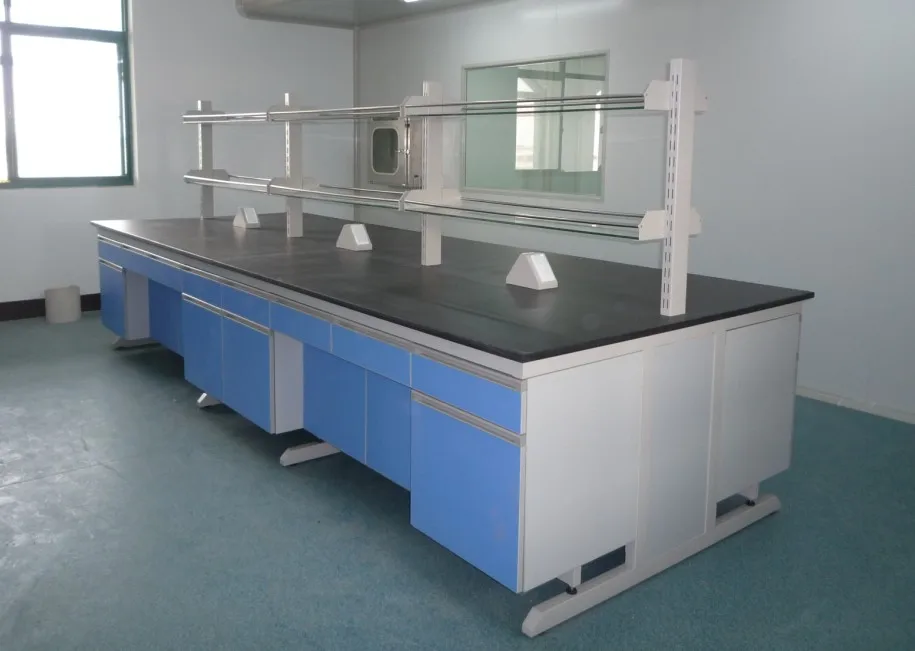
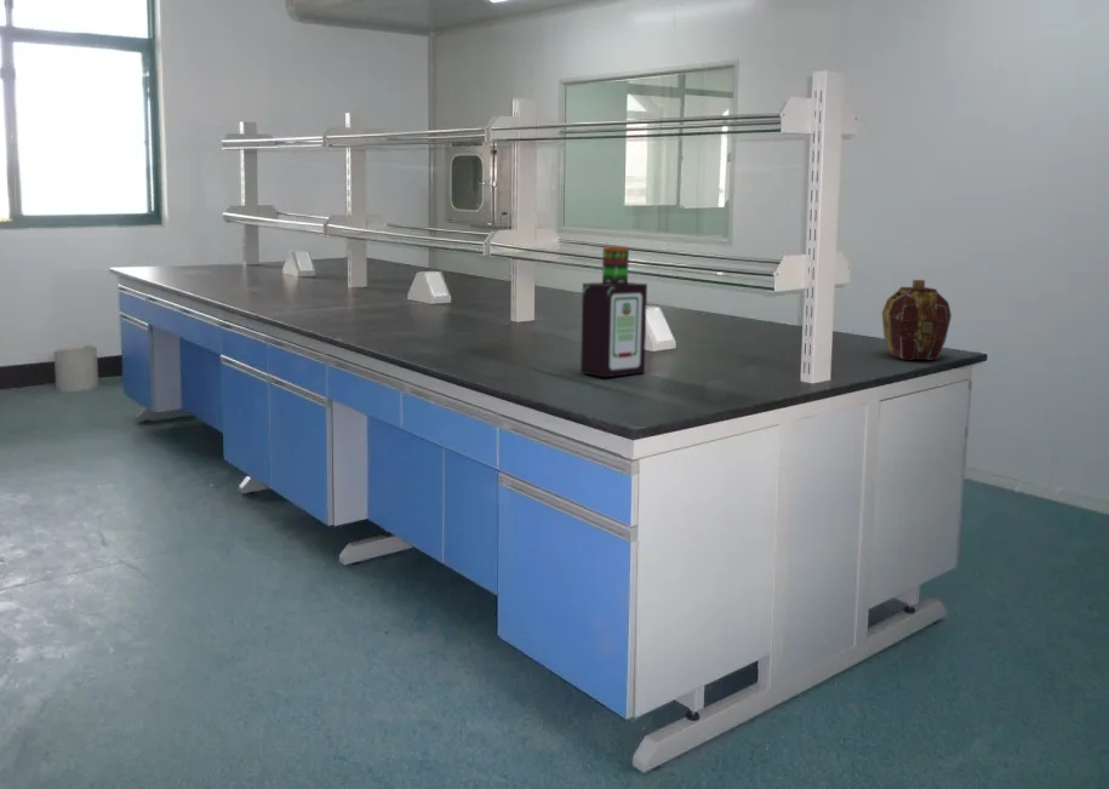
+ flask [881,279,953,361]
+ bottle [579,246,648,378]
